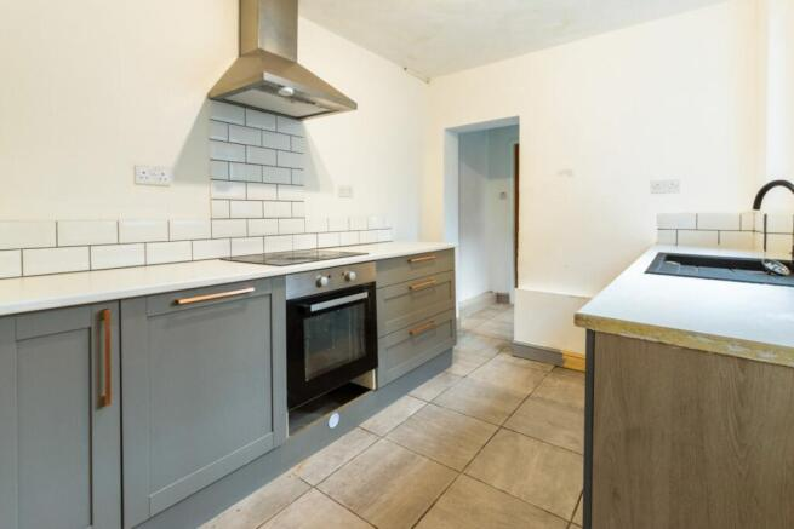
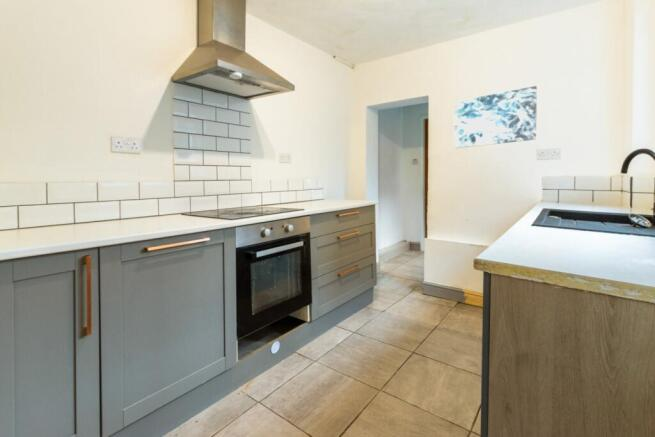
+ wall art [453,85,538,149]
